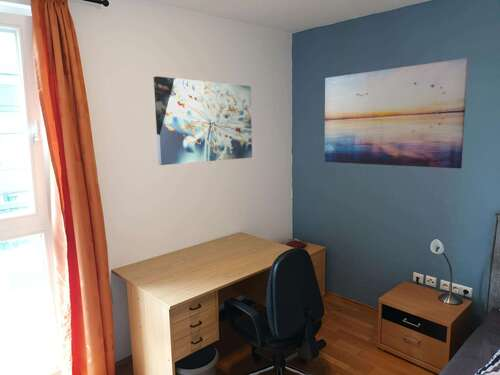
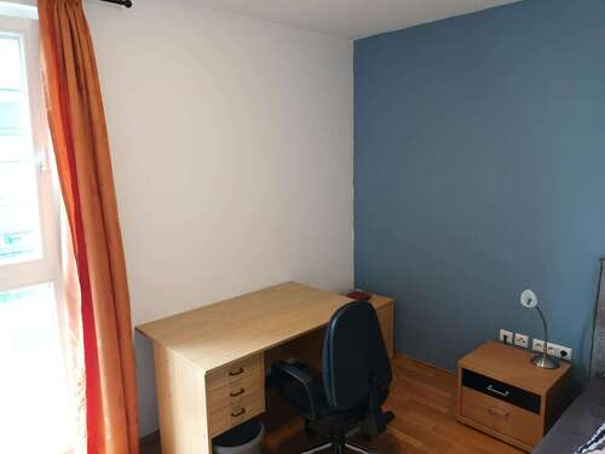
- wall art [153,75,253,166]
- wall art [324,57,469,170]
